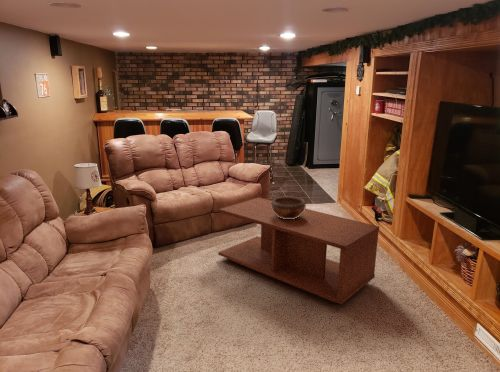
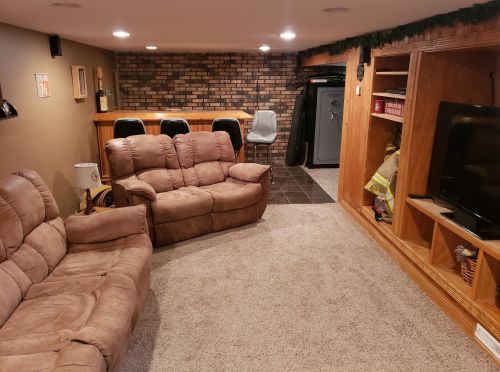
- coffee table [217,196,380,305]
- decorative bowl [271,196,307,219]
